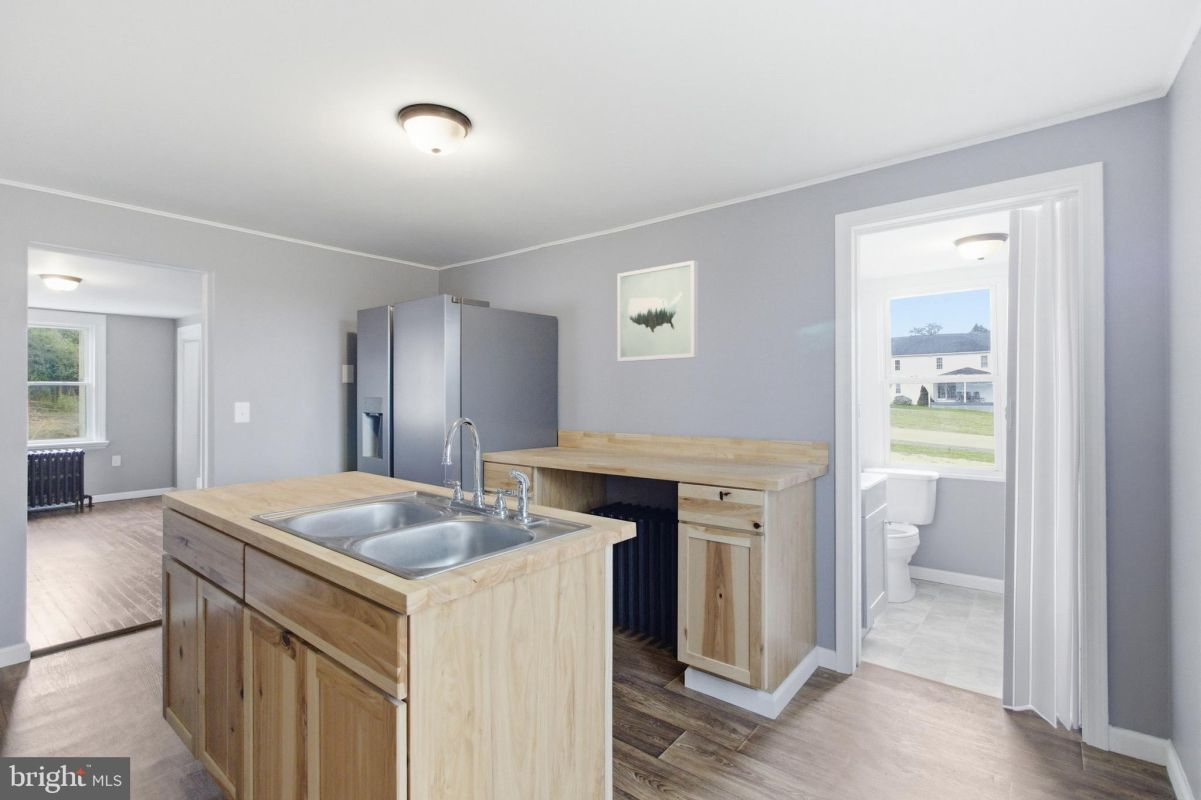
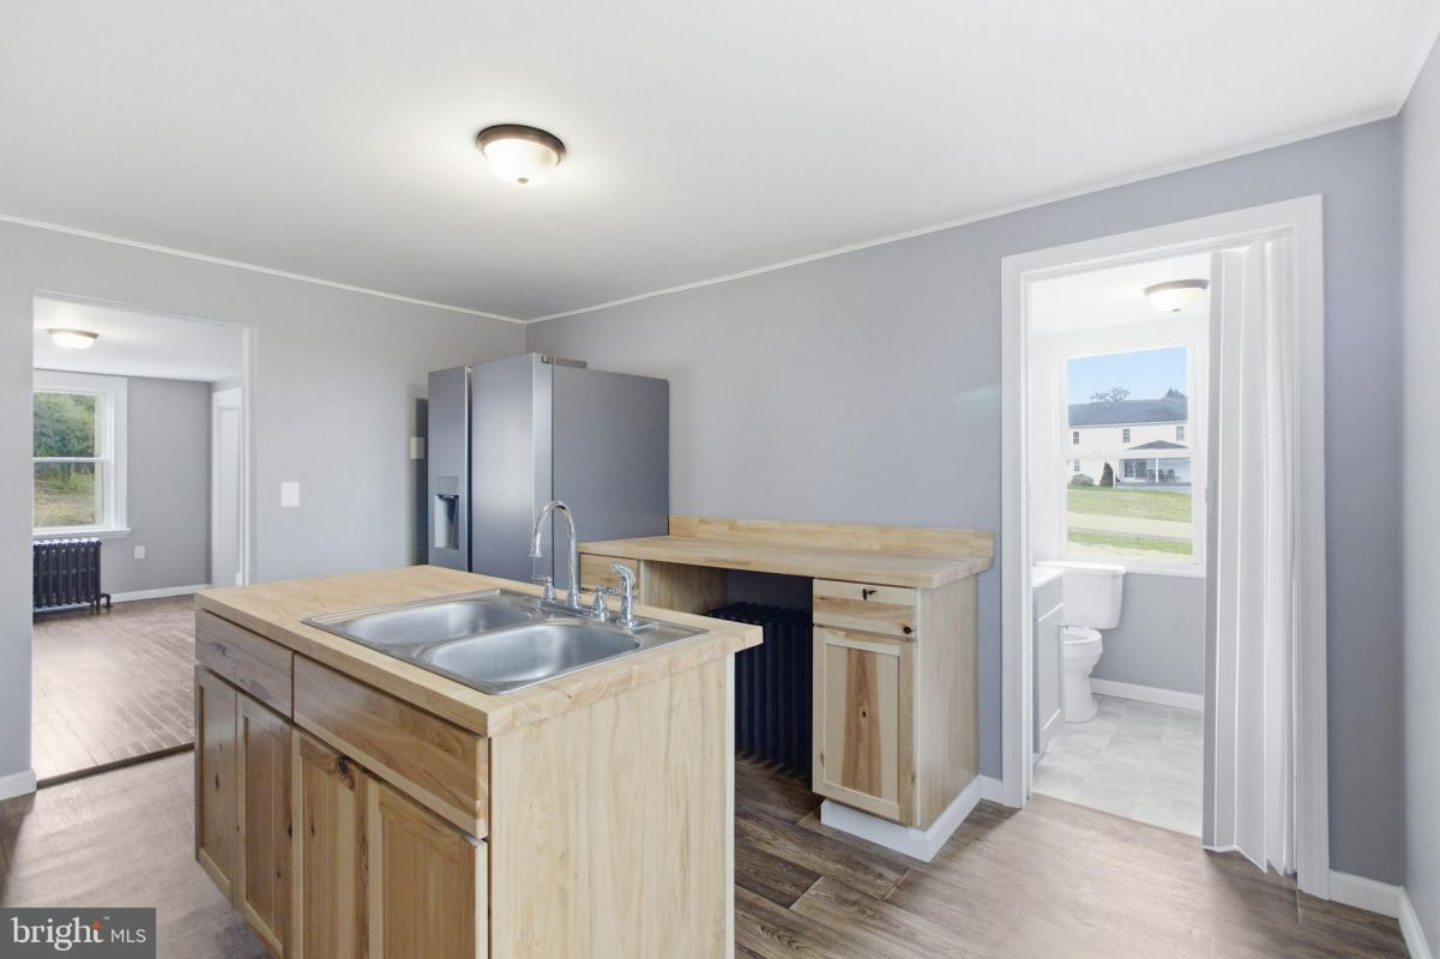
- wall art [616,259,699,363]
